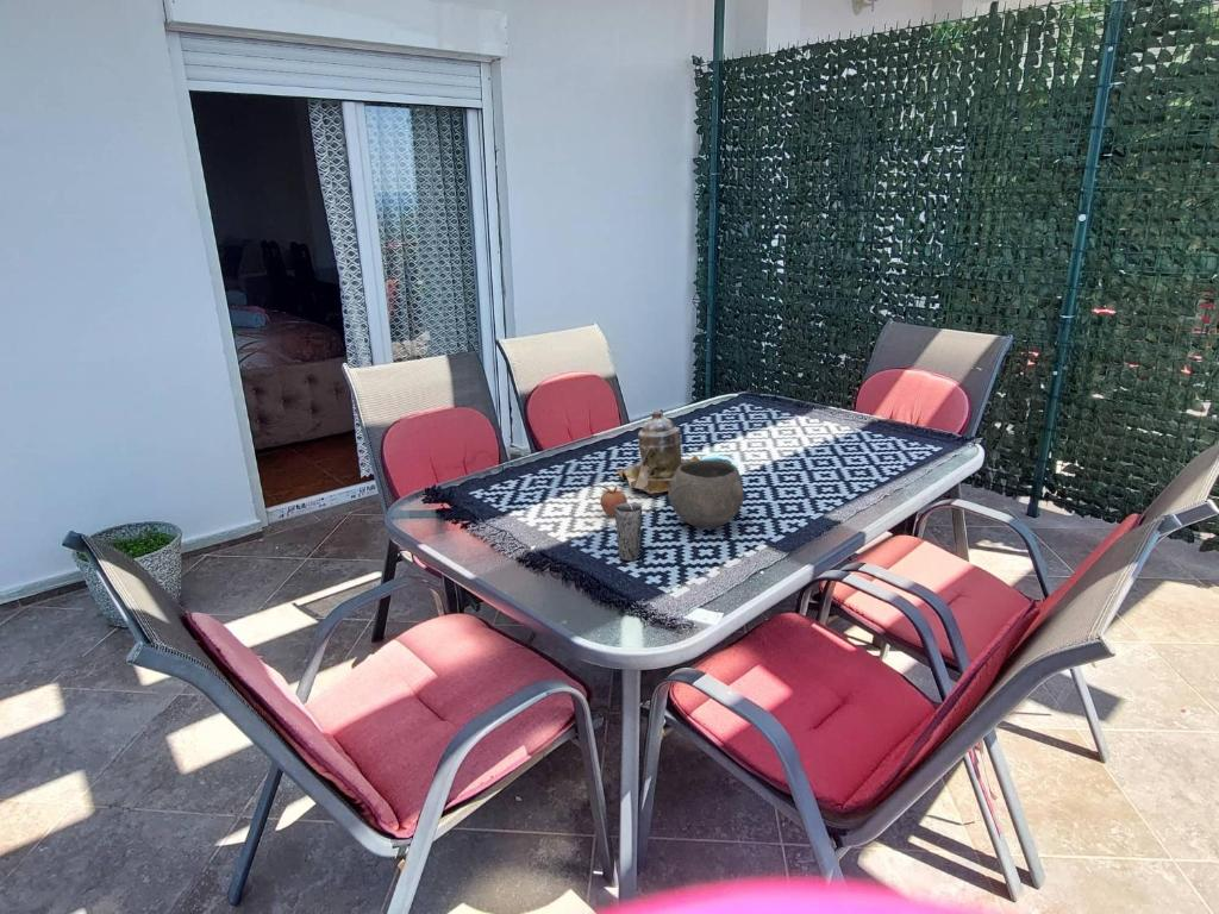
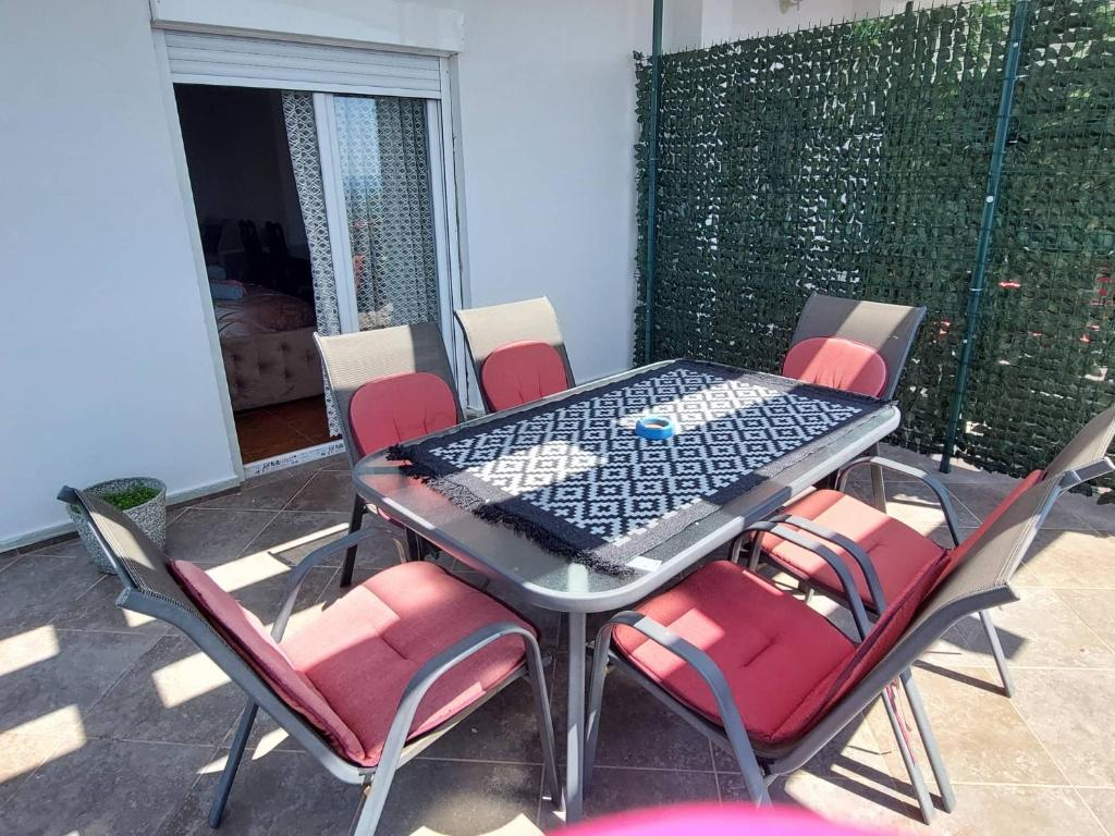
- teapot [615,408,701,495]
- fruit [598,484,629,518]
- bowl [667,458,745,530]
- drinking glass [614,502,643,562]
